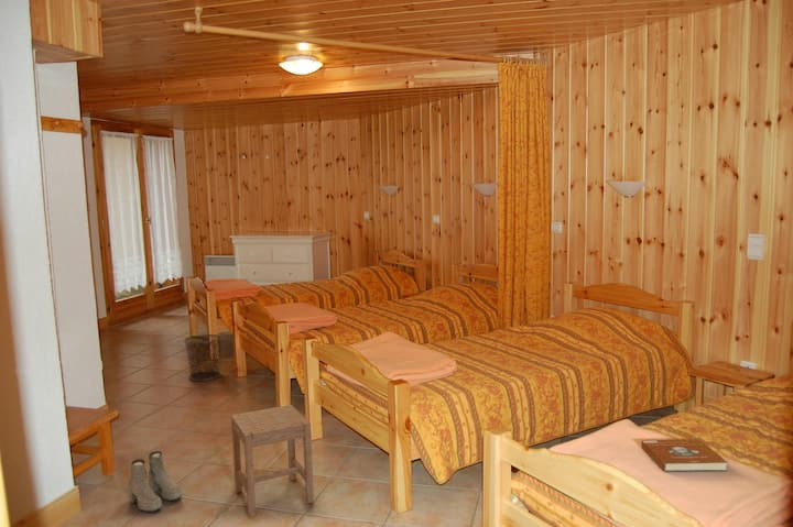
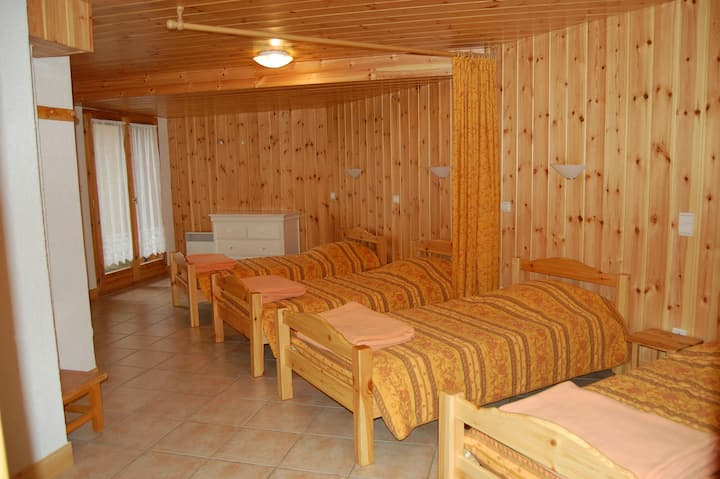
- boots [127,450,183,513]
- book [640,438,728,472]
- stool [230,404,315,519]
- waste bin [183,333,224,382]
